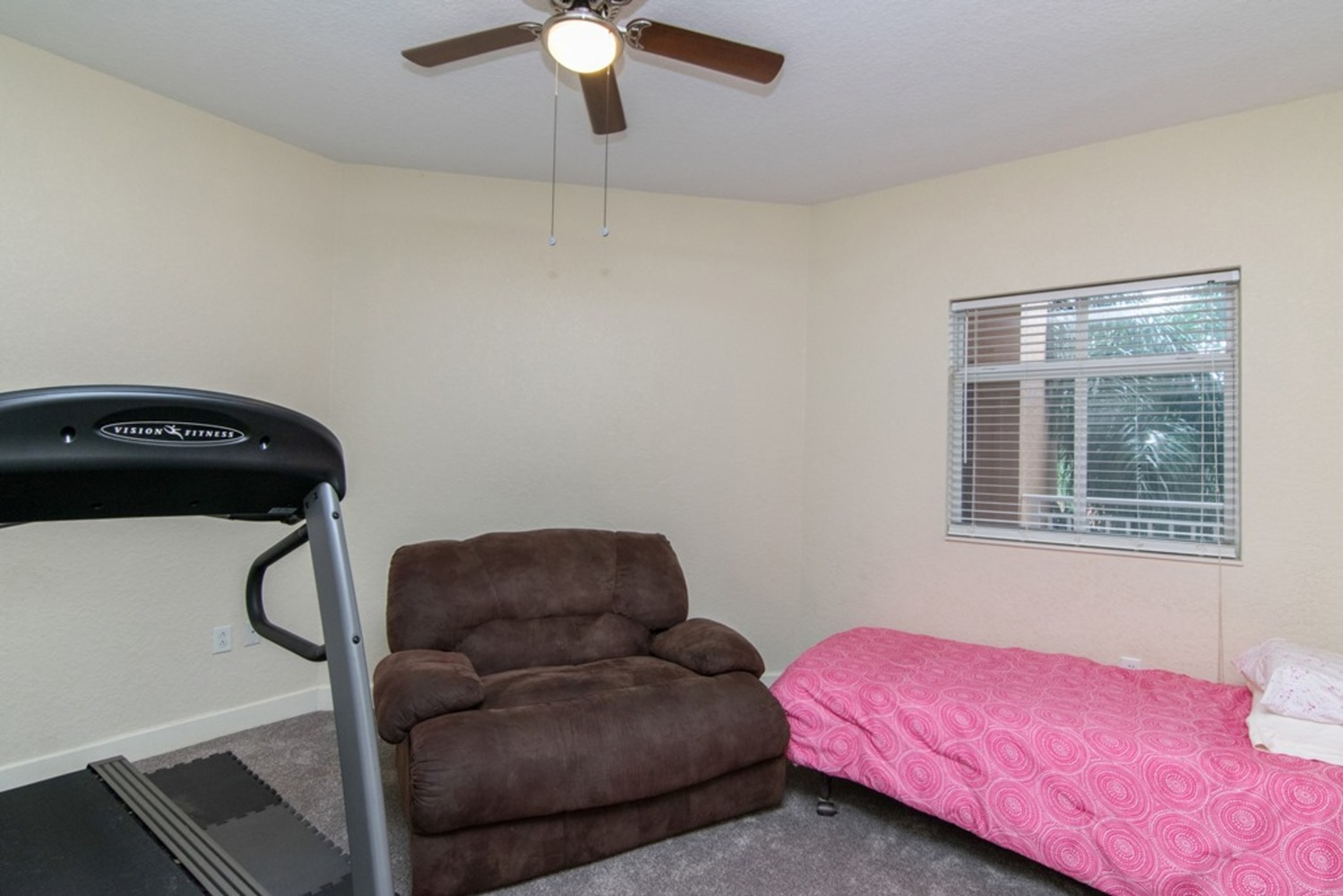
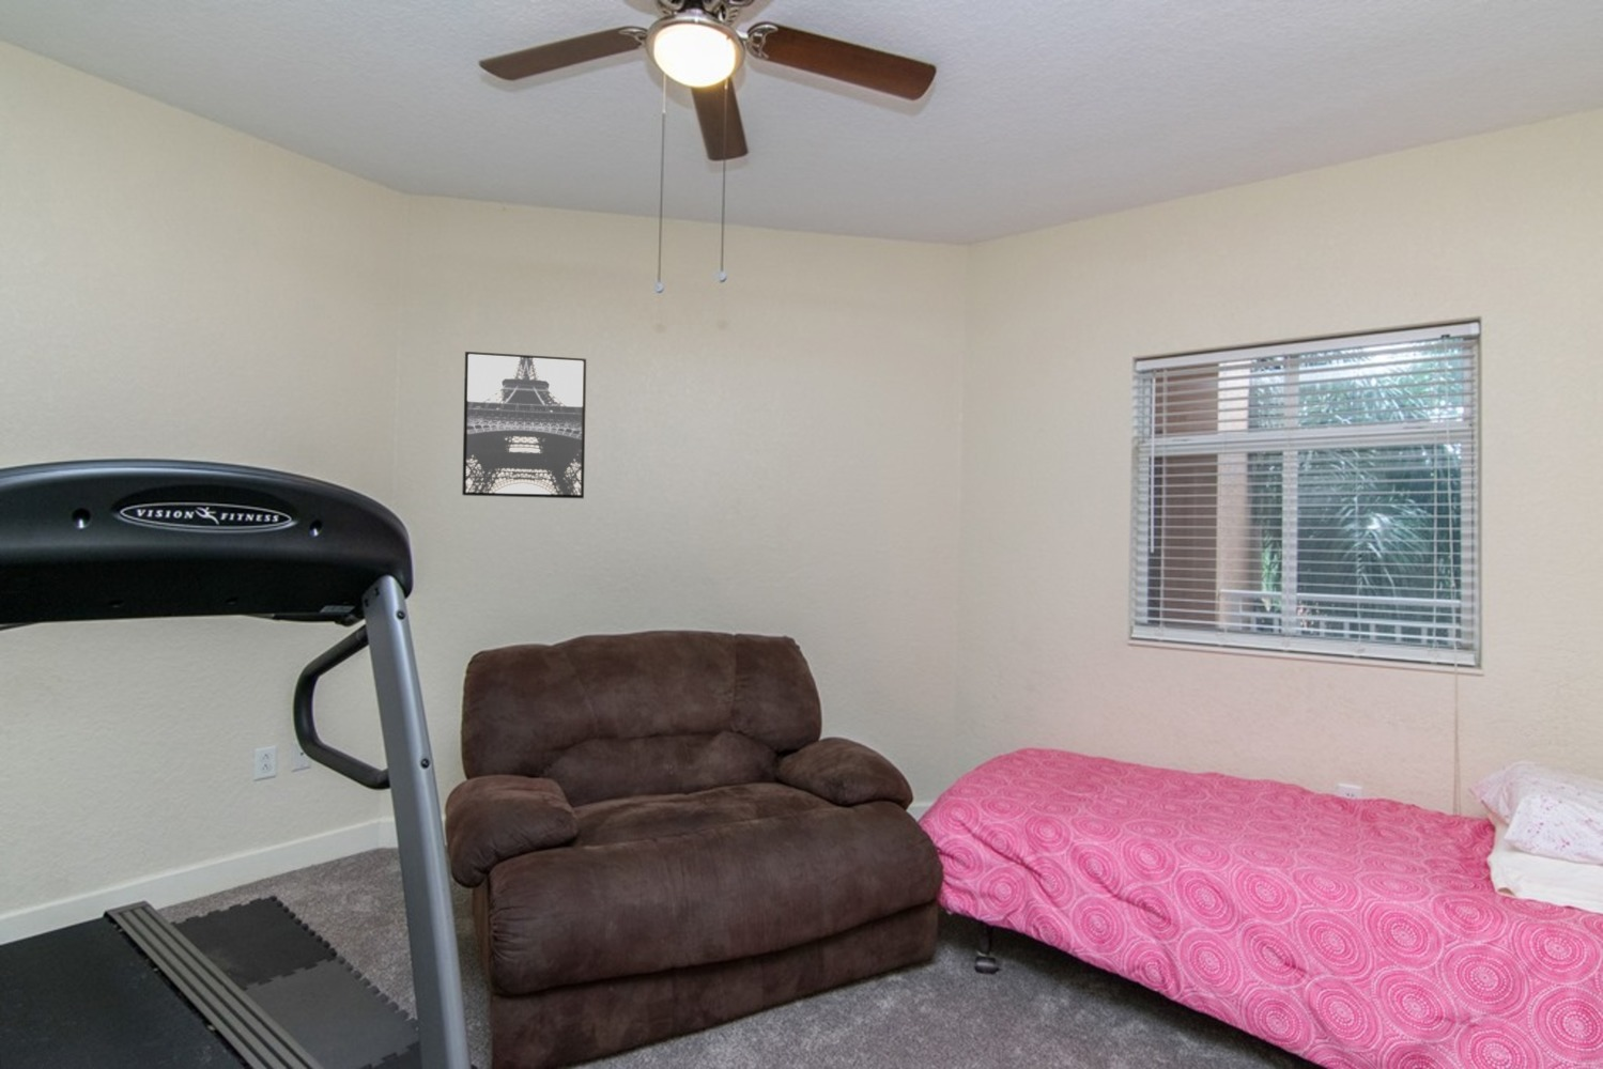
+ wall art [461,351,587,499]
